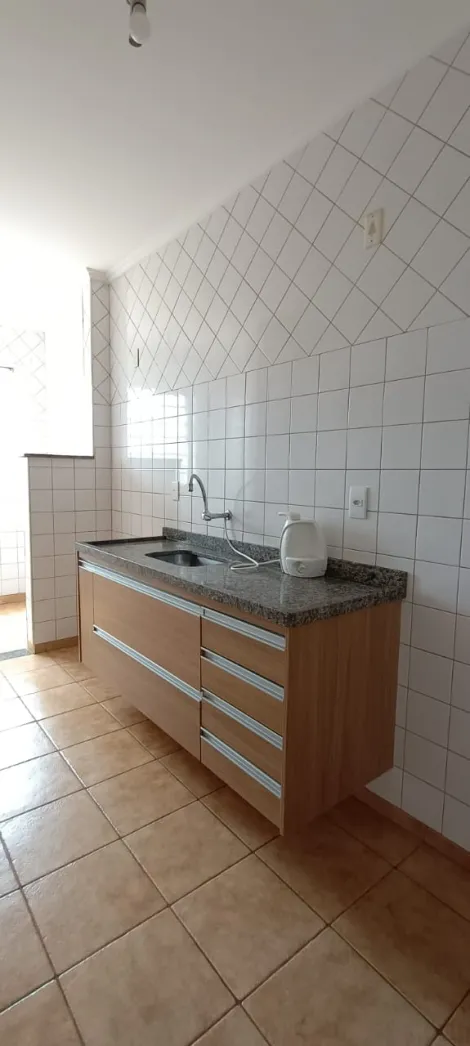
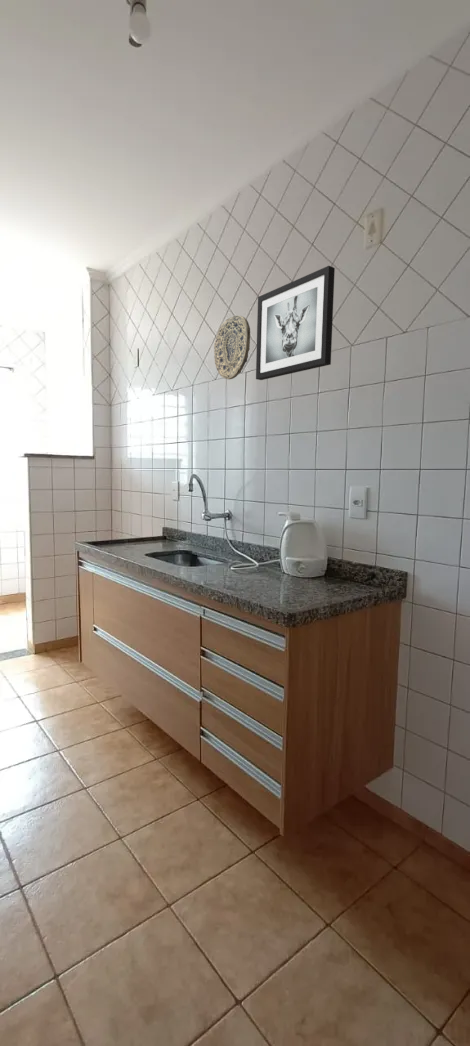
+ wall art [255,265,336,381]
+ decorative plate [213,314,251,380]
